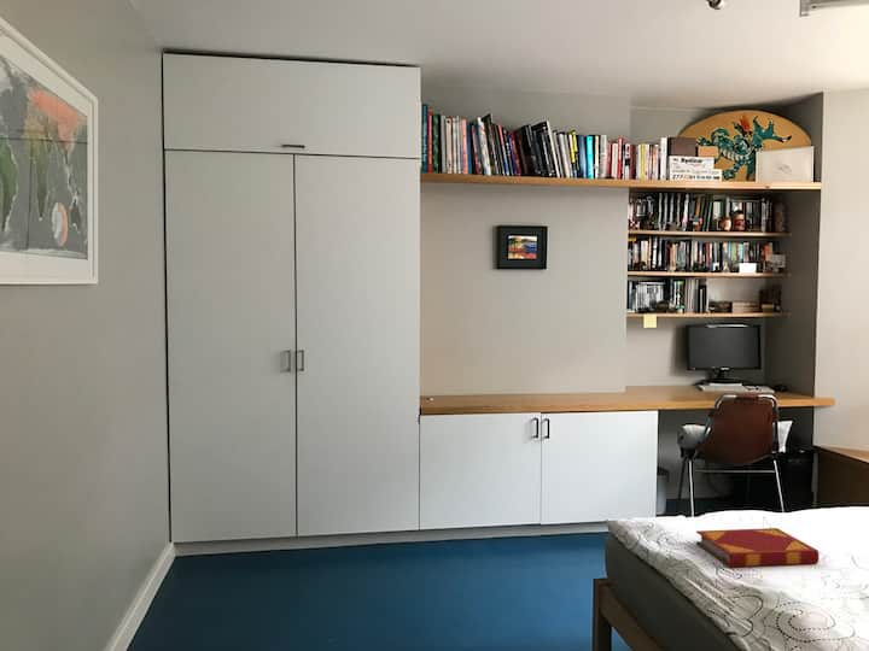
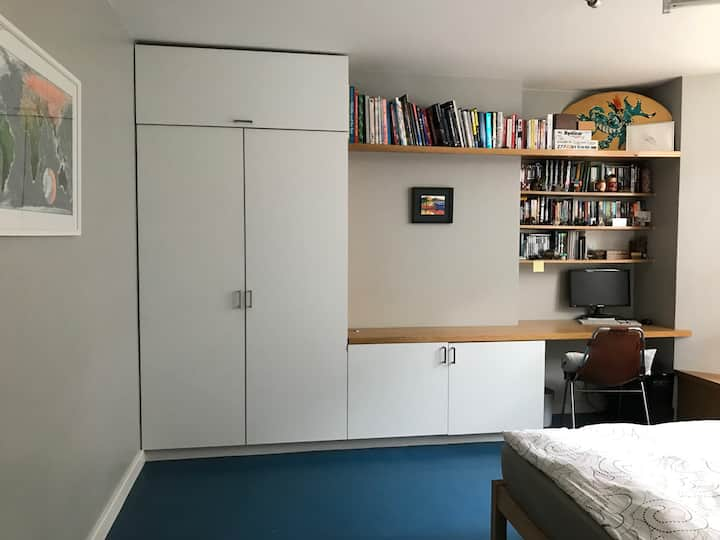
- hardback book [695,527,820,569]
